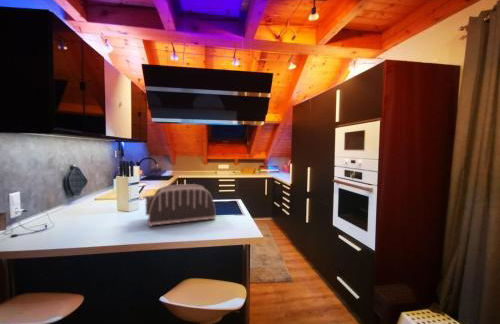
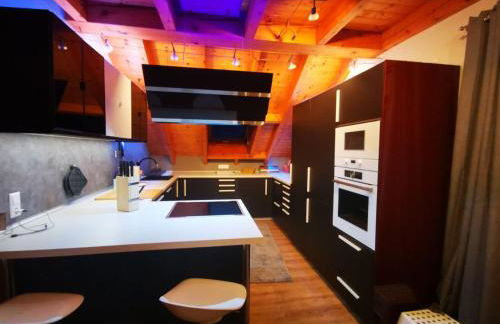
- toaster [142,183,217,228]
